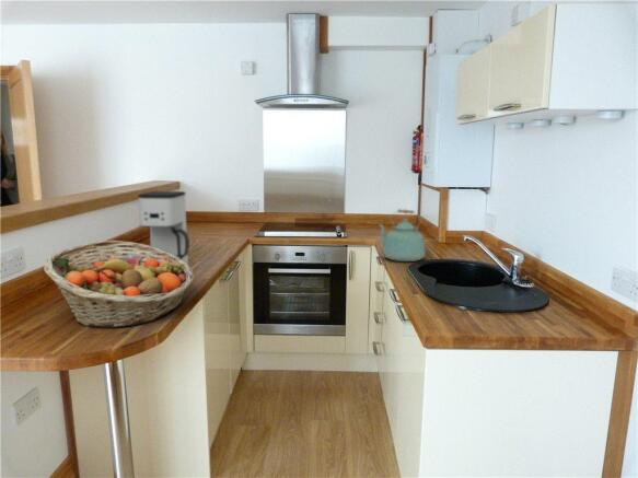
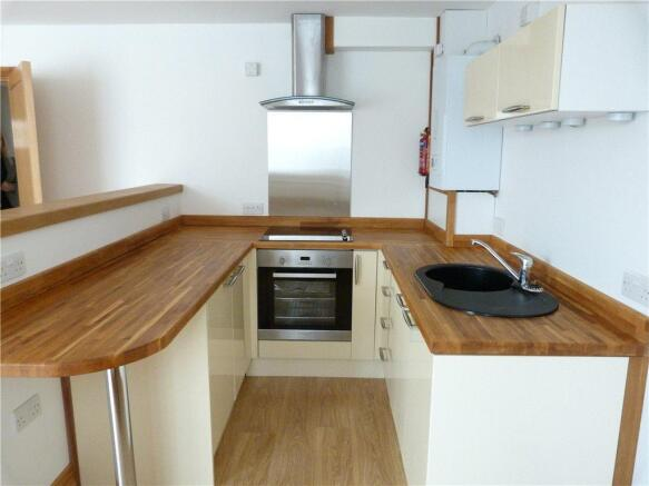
- kettle [378,208,427,263]
- fruit basket [43,240,195,329]
- coffee maker [137,190,190,266]
